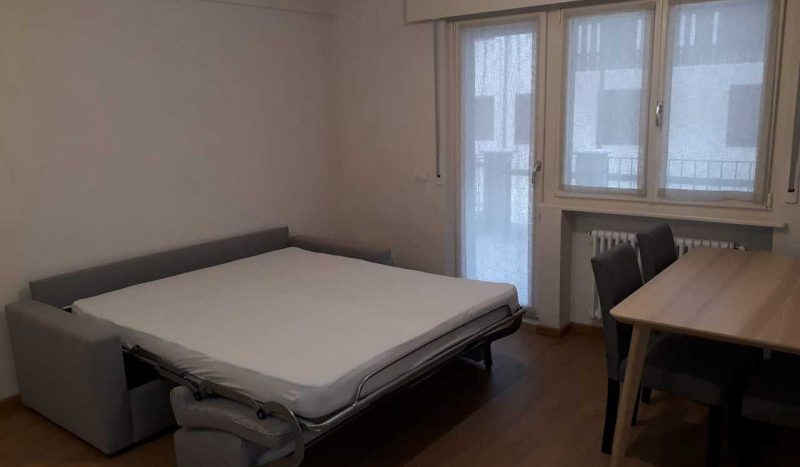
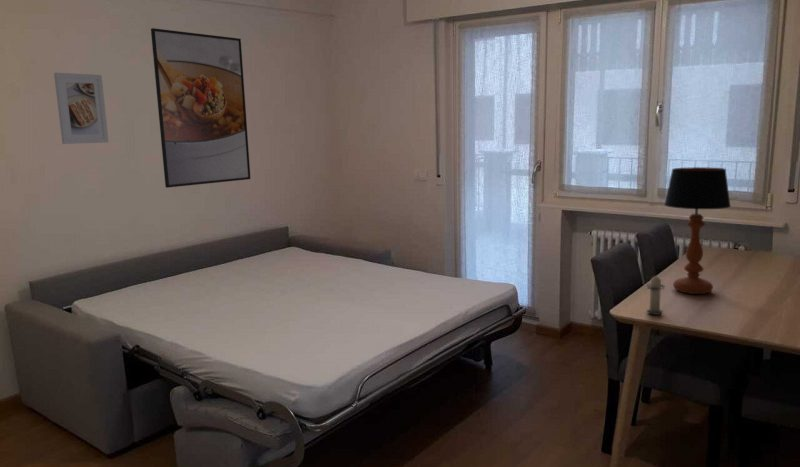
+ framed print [53,72,110,145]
+ candle [645,275,665,316]
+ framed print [150,27,252,189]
+ table lamp [663,166,732,295]
